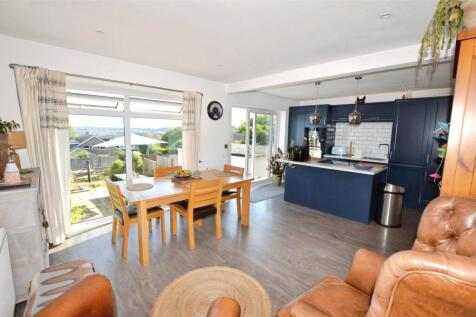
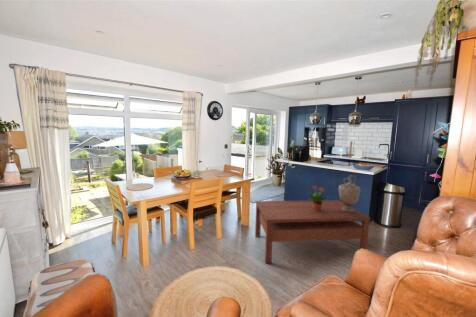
+ potted plant [306,185,330,211]
+ coffee table [254,199,371,264]
+ decorative urn [338,174,361,212]
